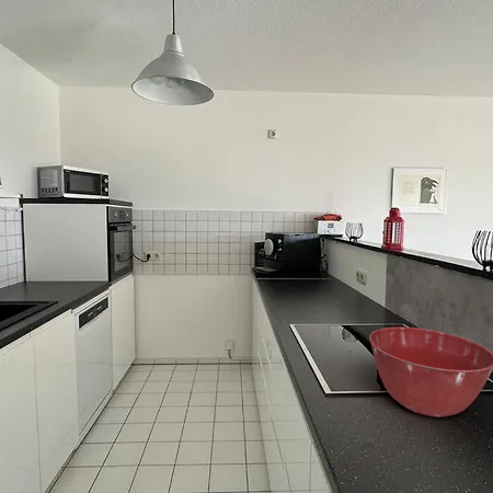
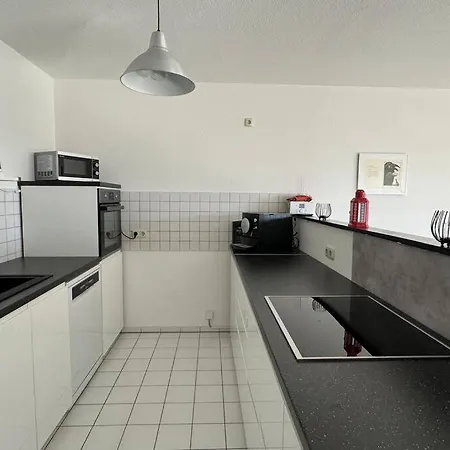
- mixing bowl [368,326,493,419]
